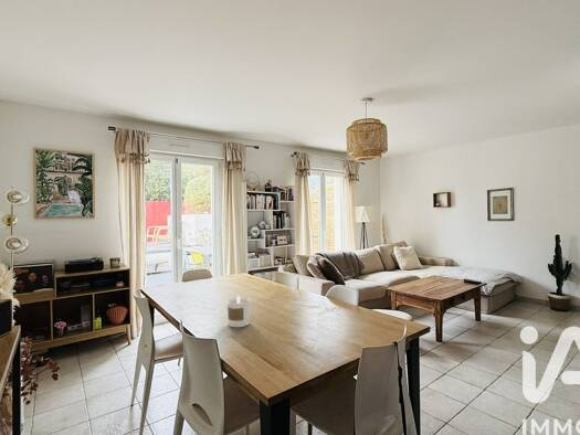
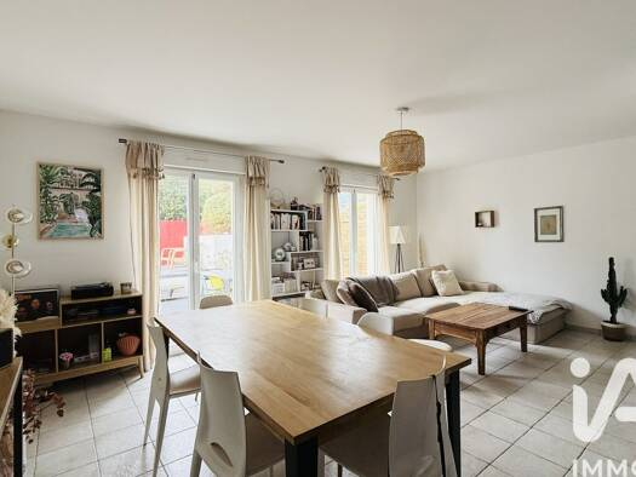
- candle [226,295,251,328]
